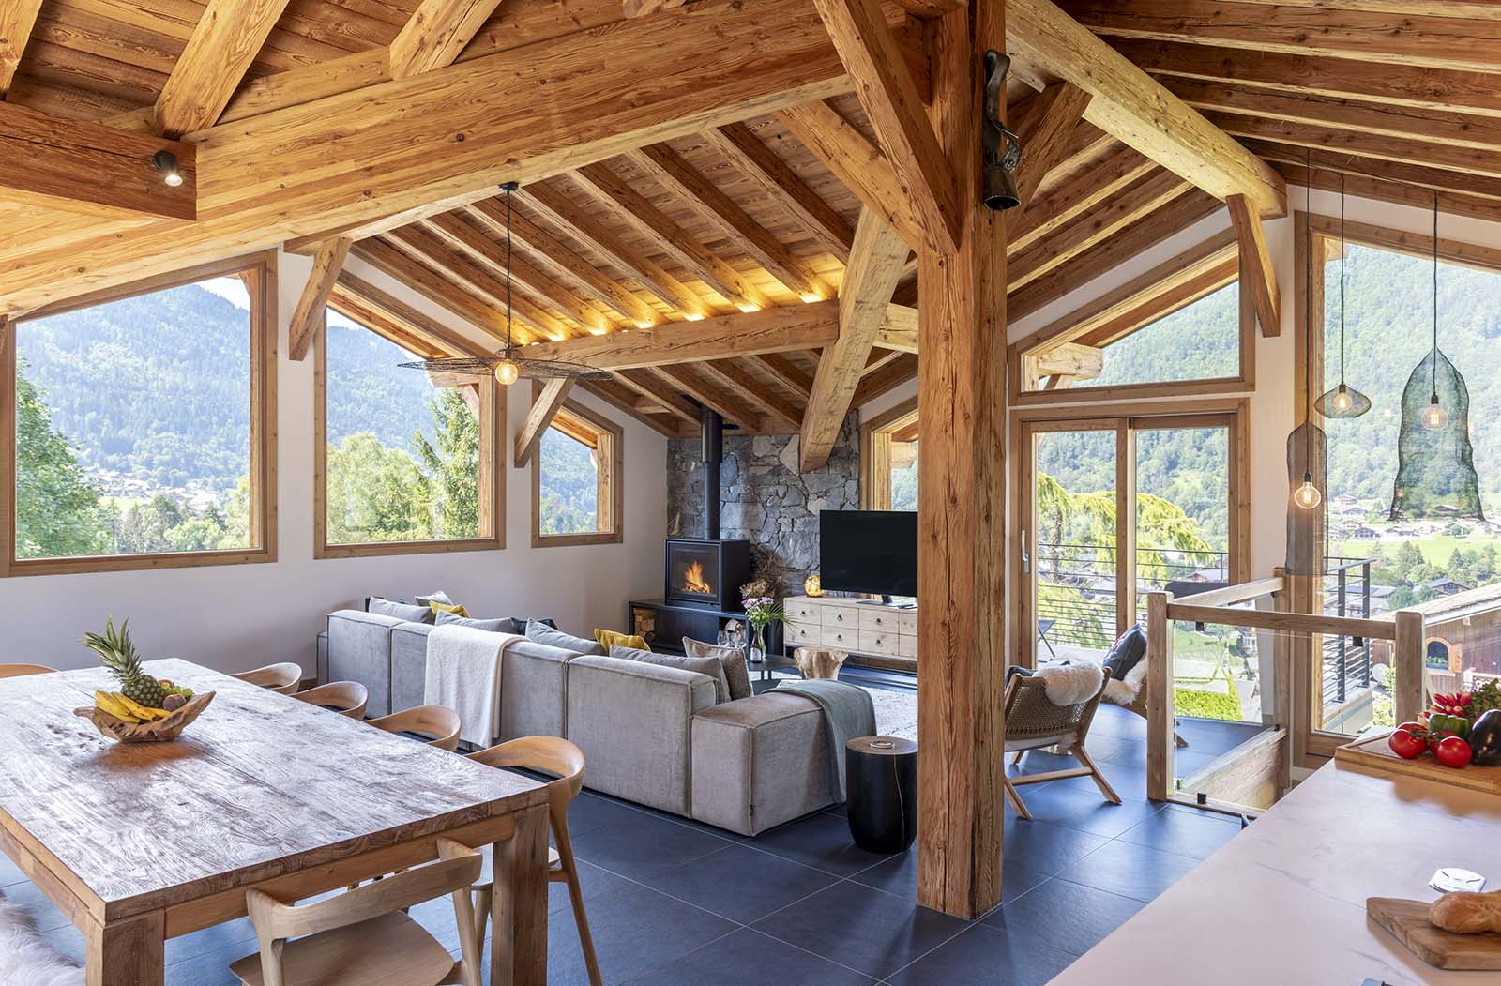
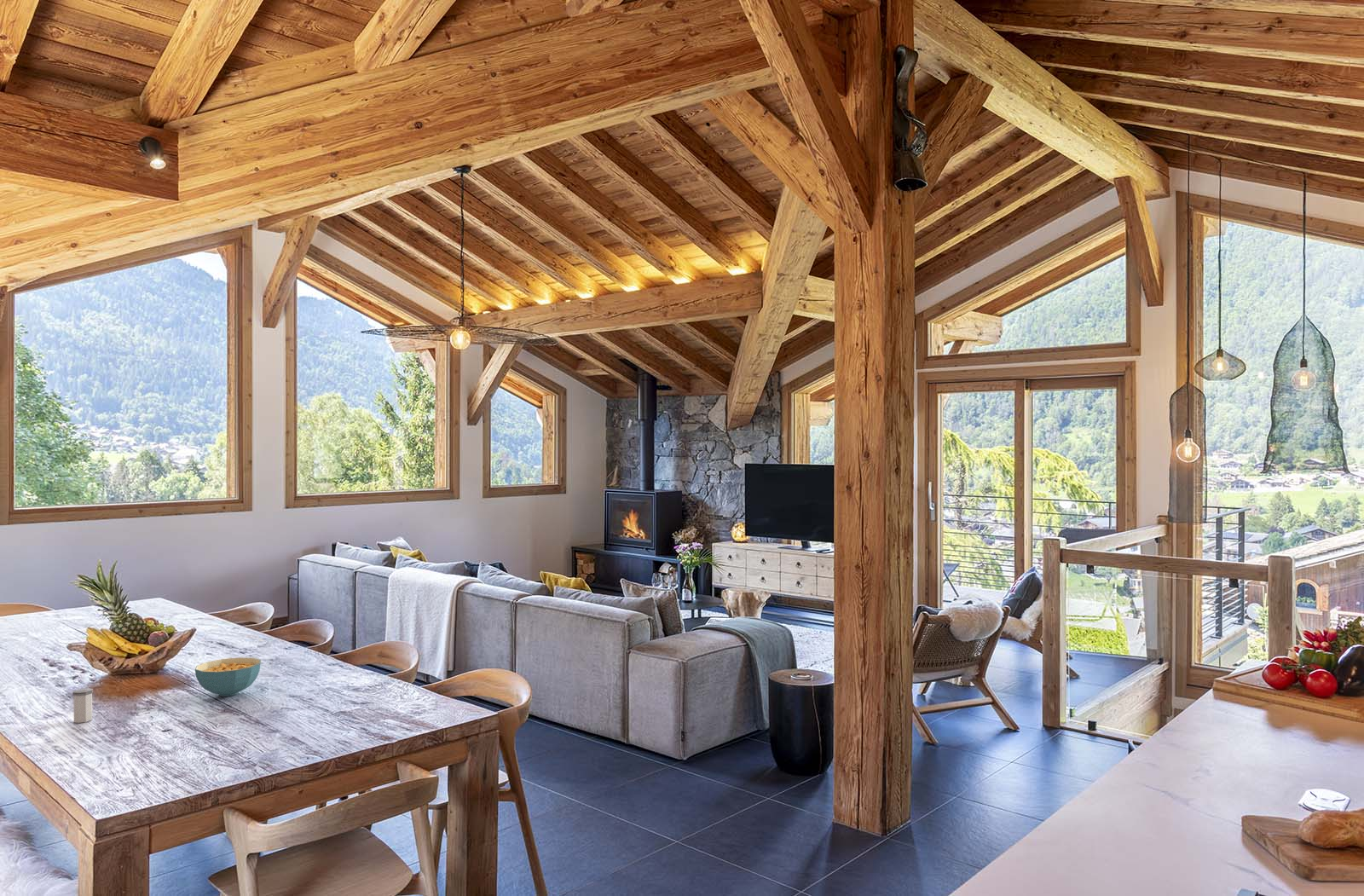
+ cereal bowl [194,656,262,697]
+ salt shaker [72,687,94,724]
